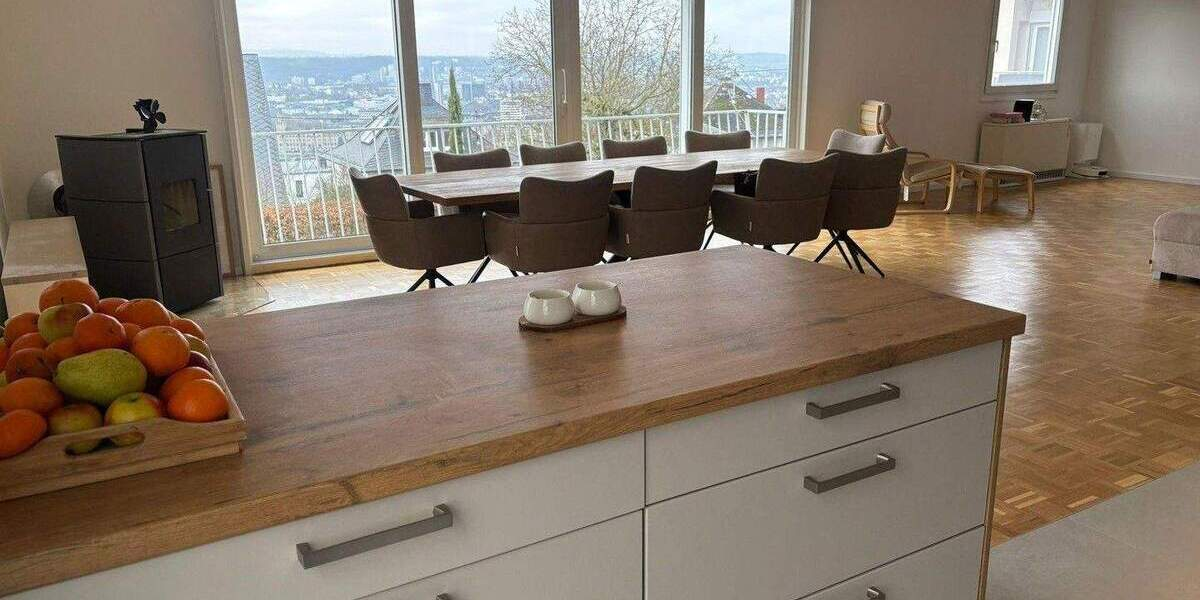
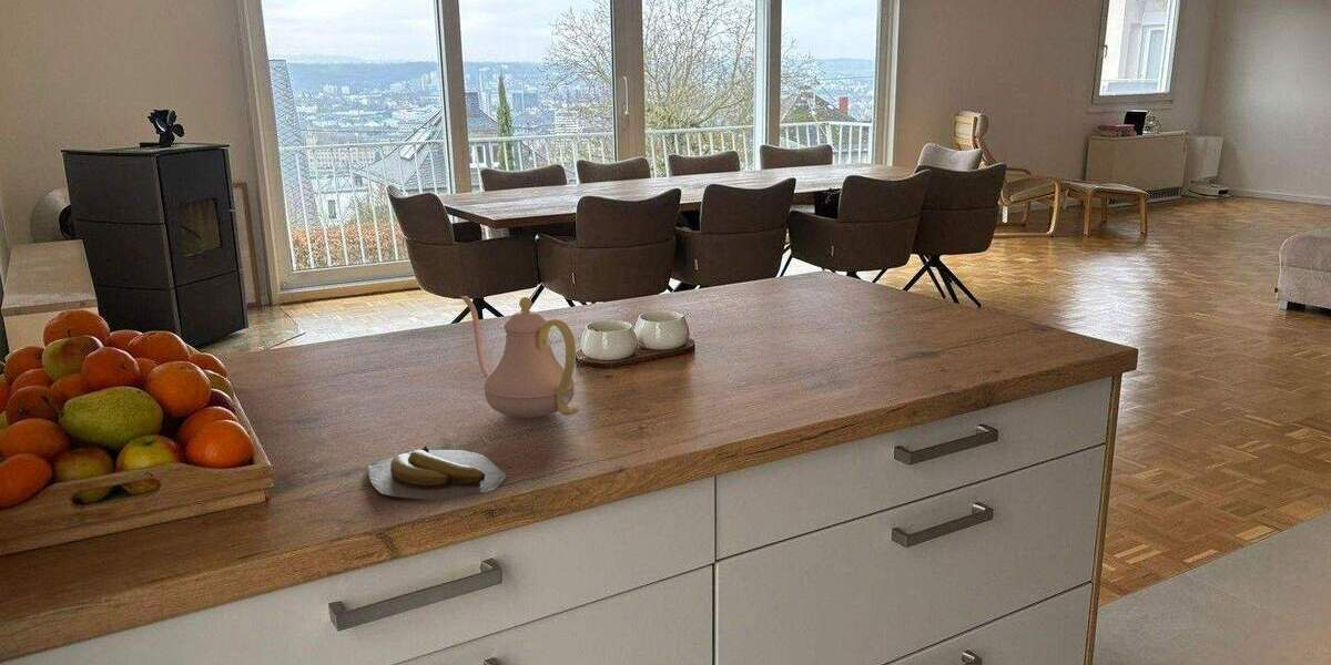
+ teapot [460,295,579,419]
+ banana [366,444,508,501]
